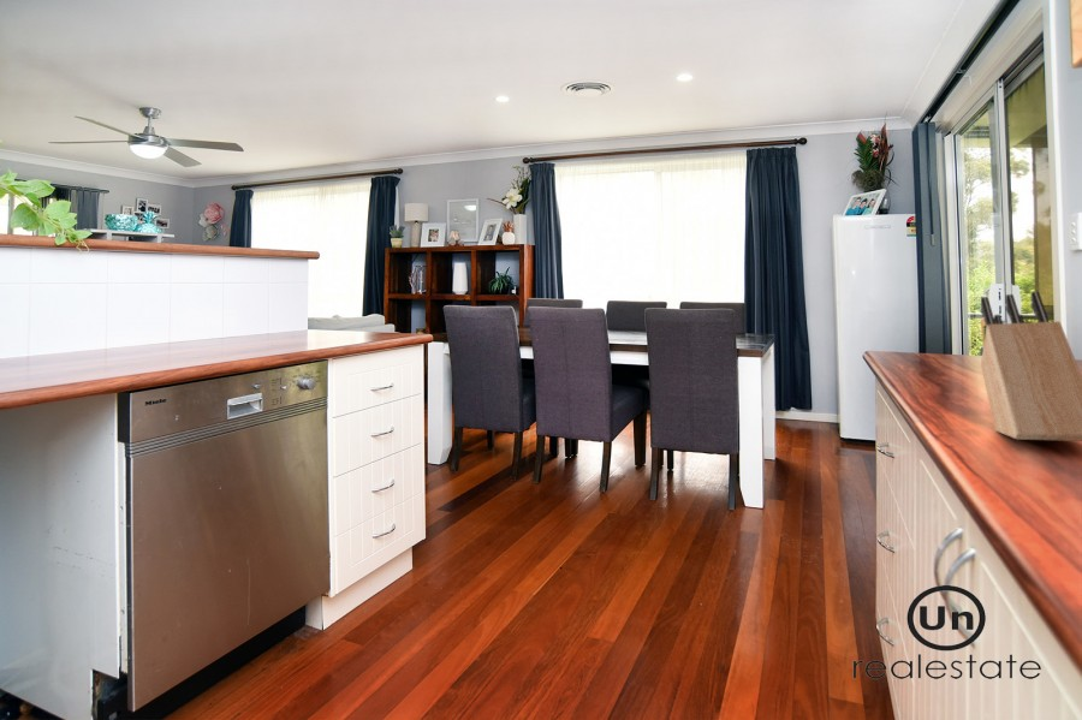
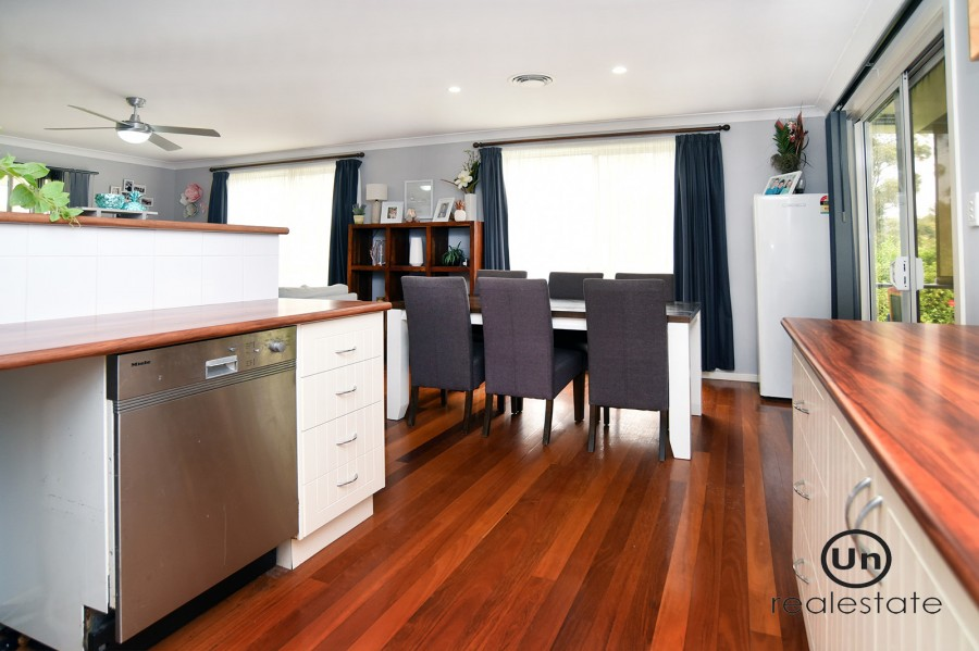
- knife block [980,290,1082,442]
